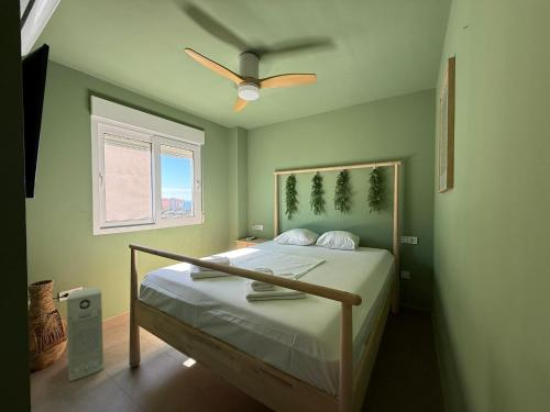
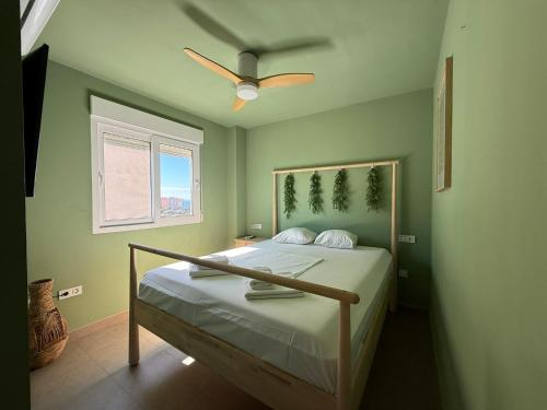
- air purifier [66,287,105,382]
